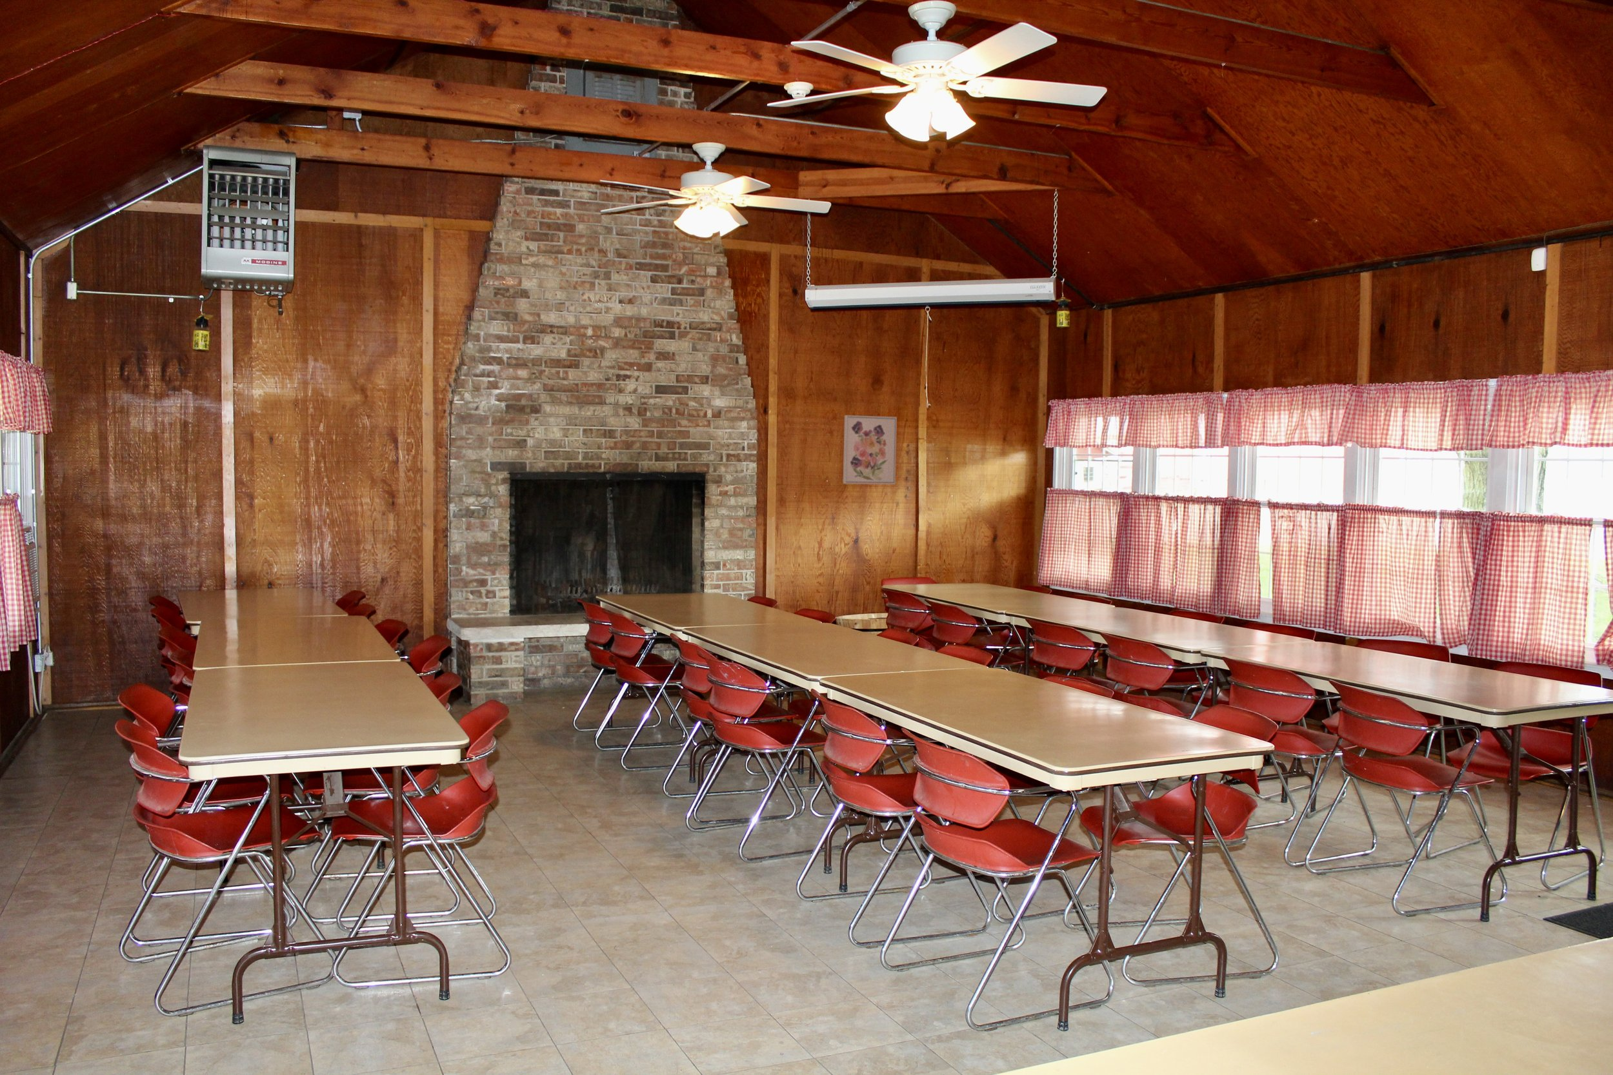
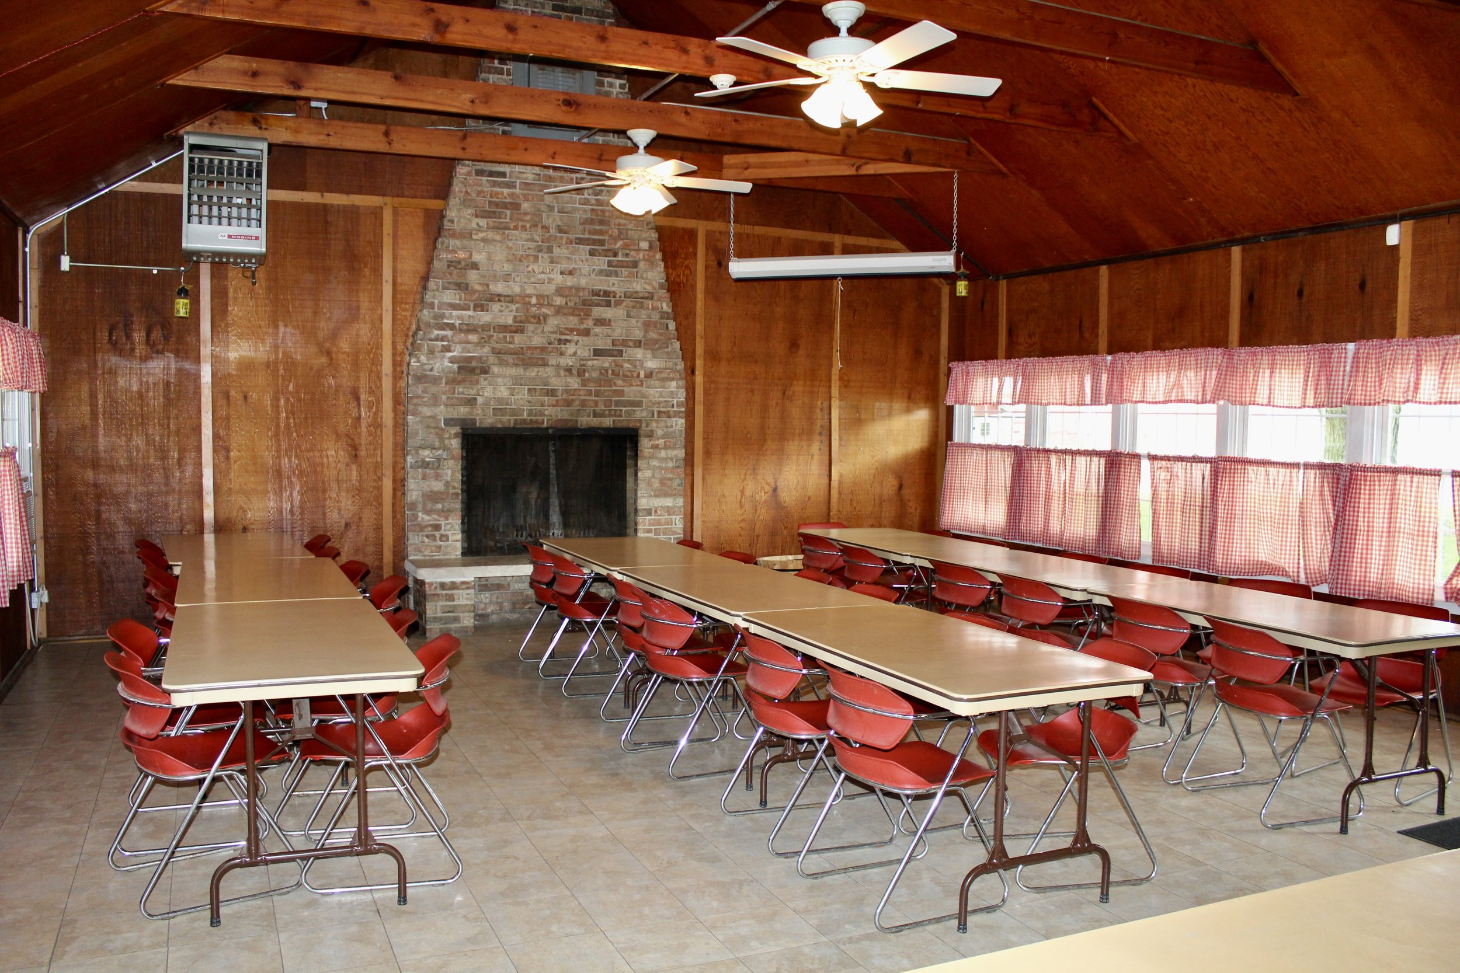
- wall art [843,415,898,485]
